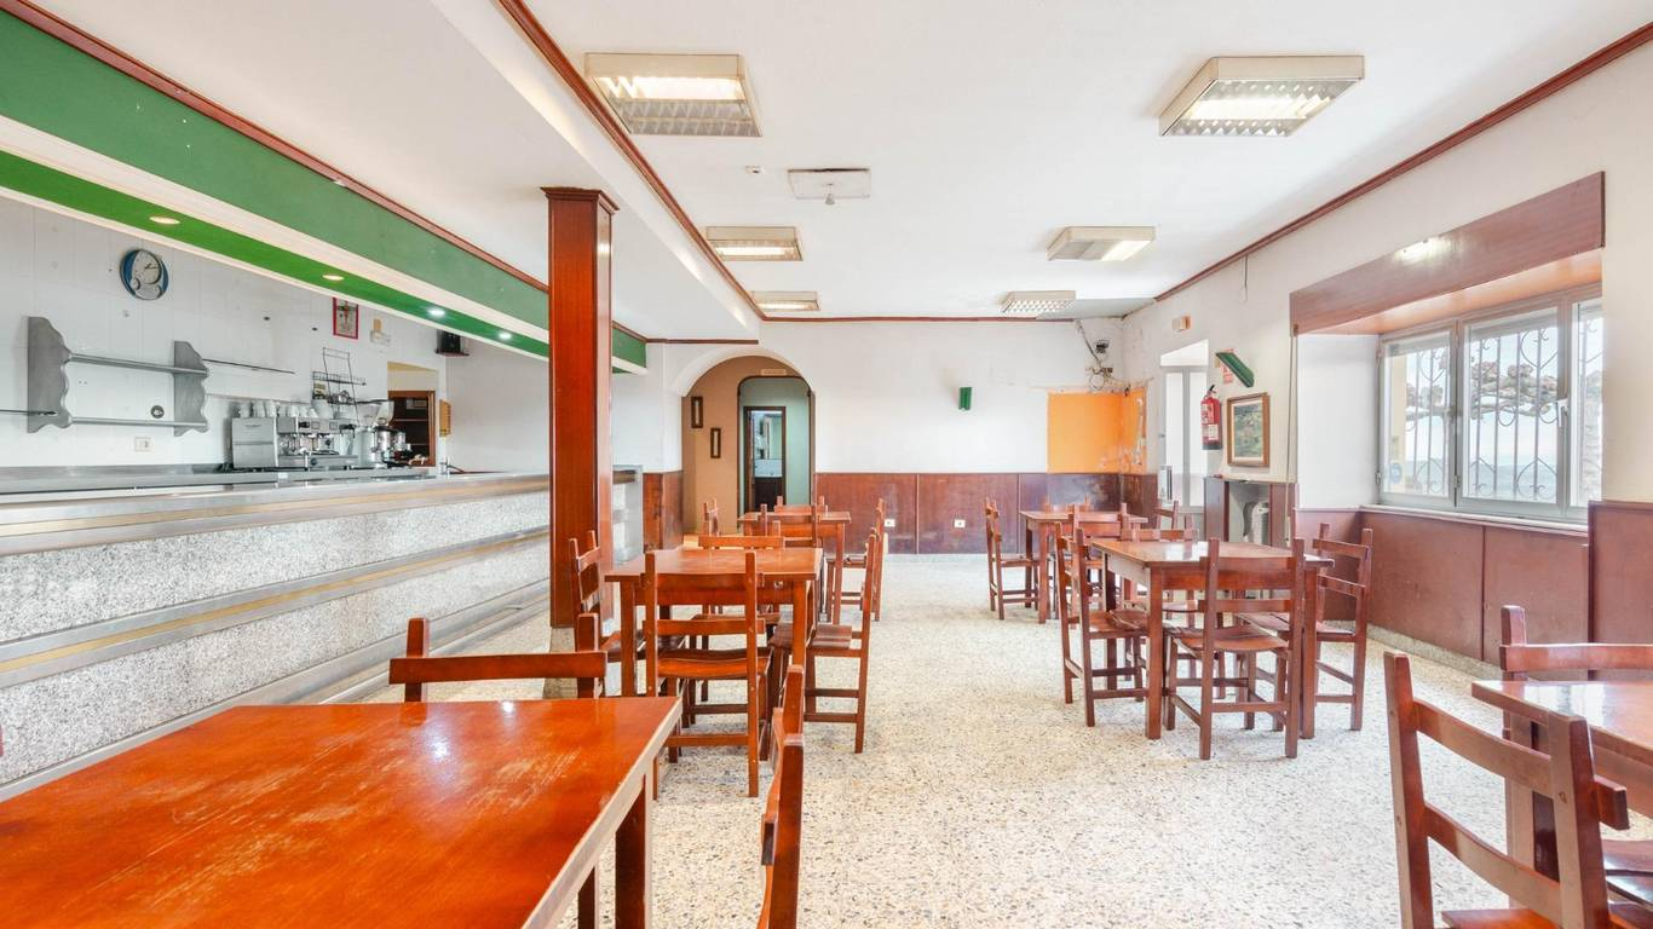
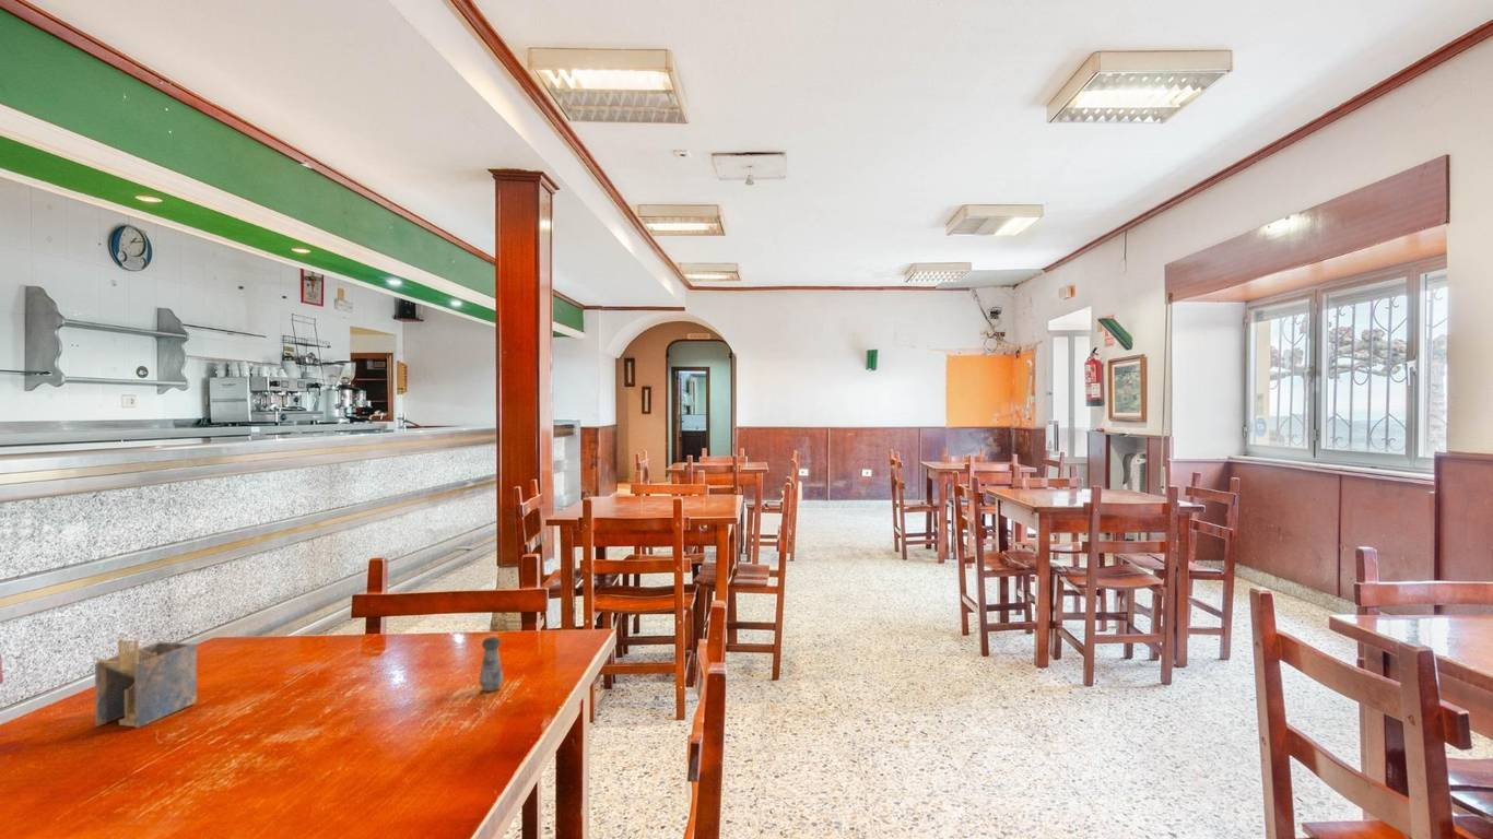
+ napkin holder [94,638,198,729]
+ salt shaker [478,636,504,693]
